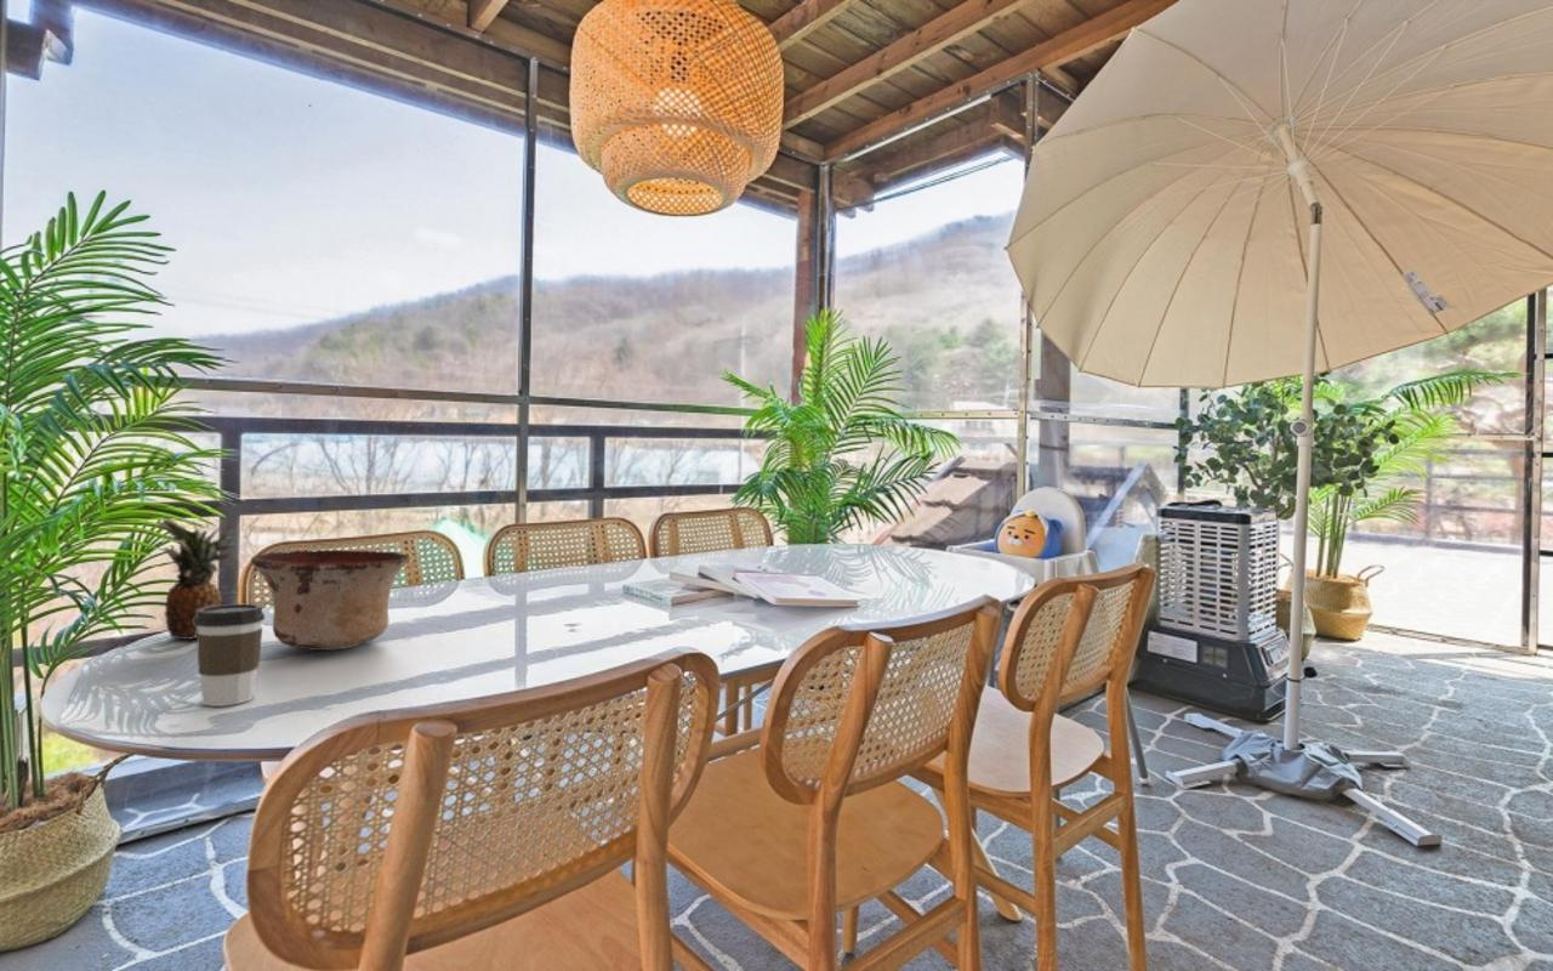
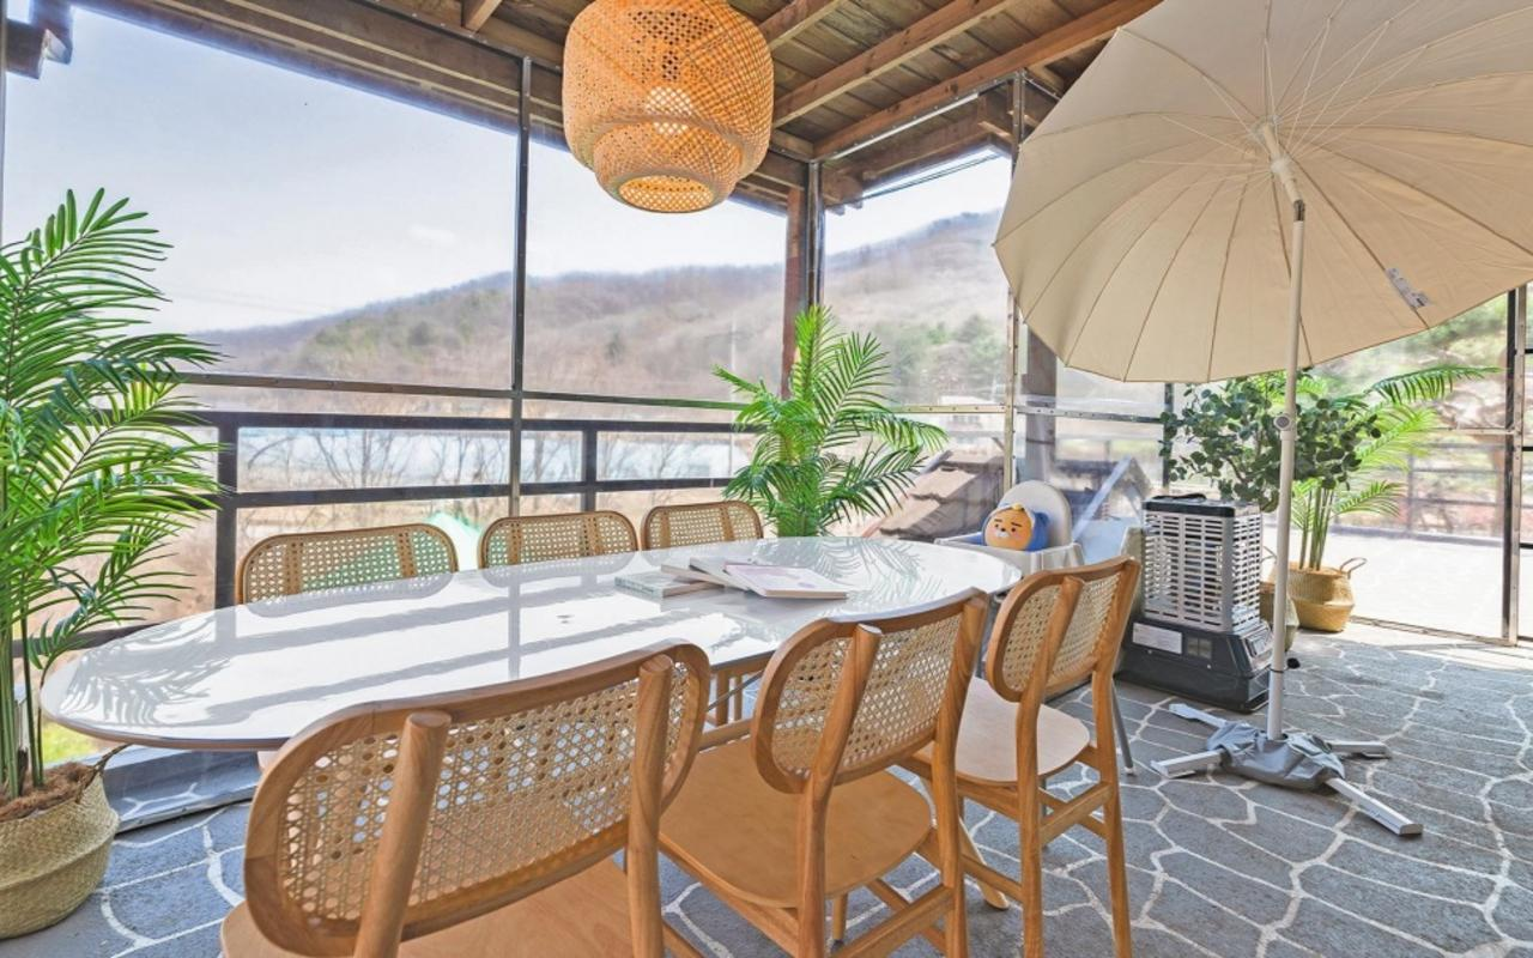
- coffee cup [194,603,266,708]
- fruit [153,516,237,641]
- bowl [250,549,411,652]
